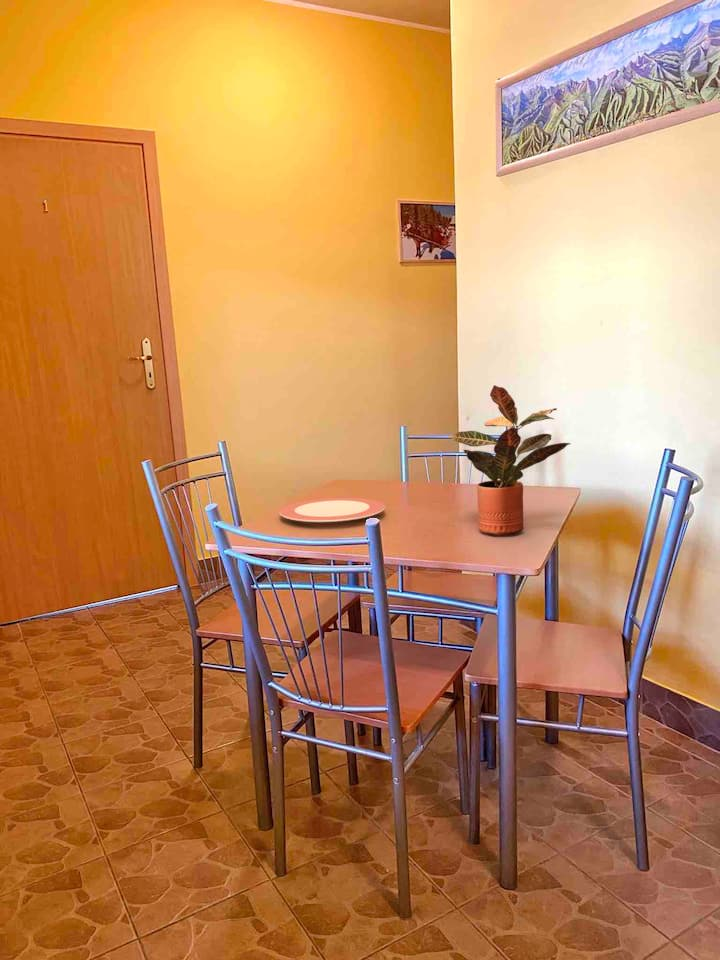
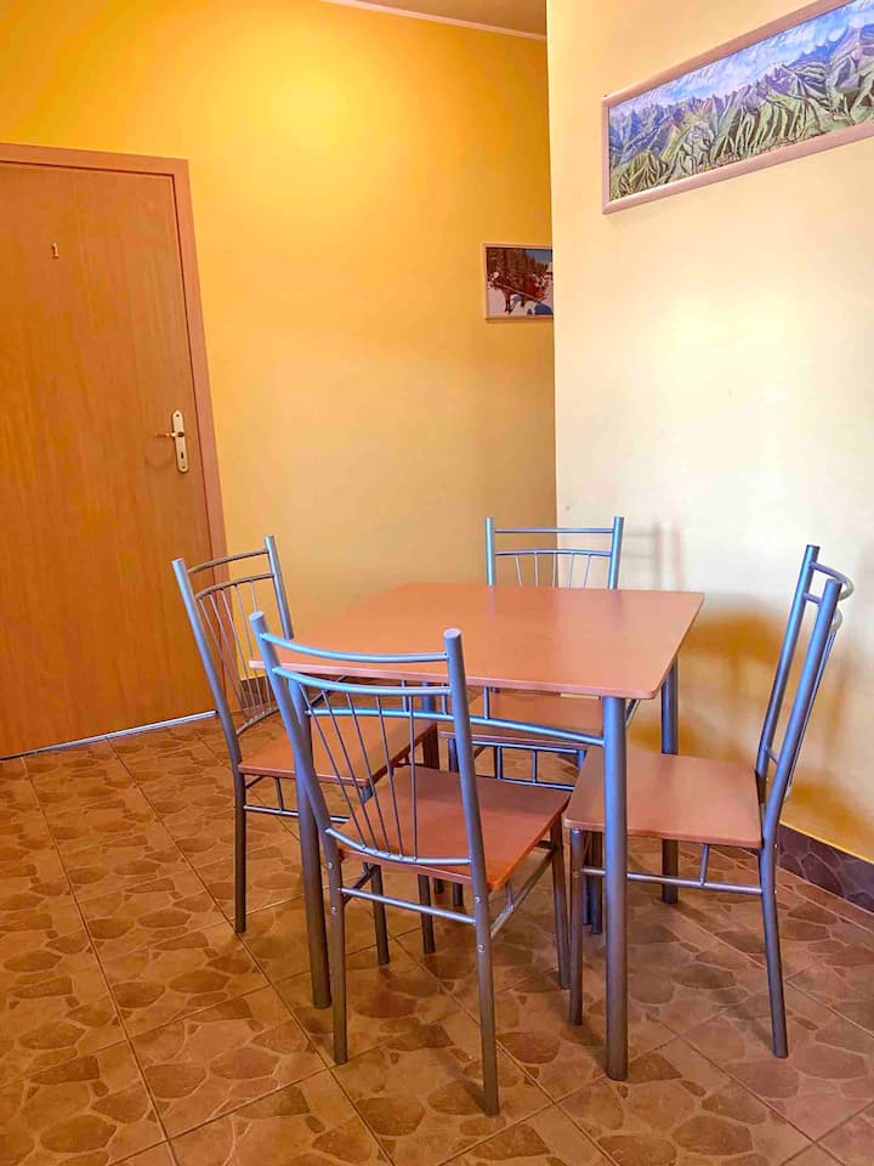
- plate [278,497,386,523]
- potted plant [449,384,571,537]
